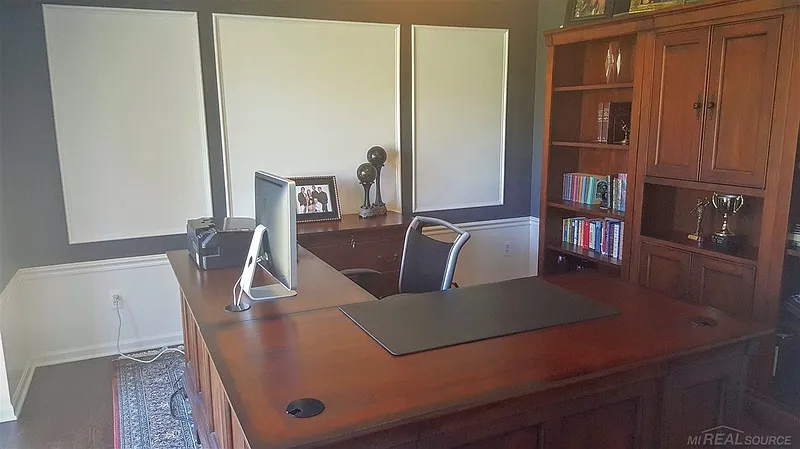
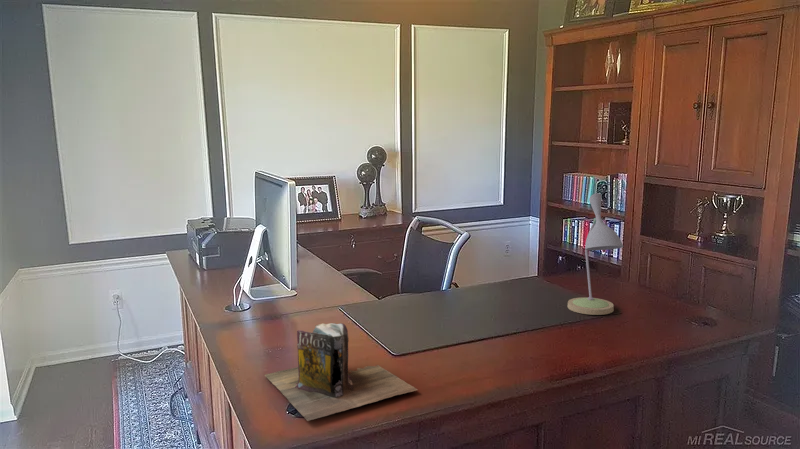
+ books [263,322,419,422]
+ desk lamp [567,192,624,316]
